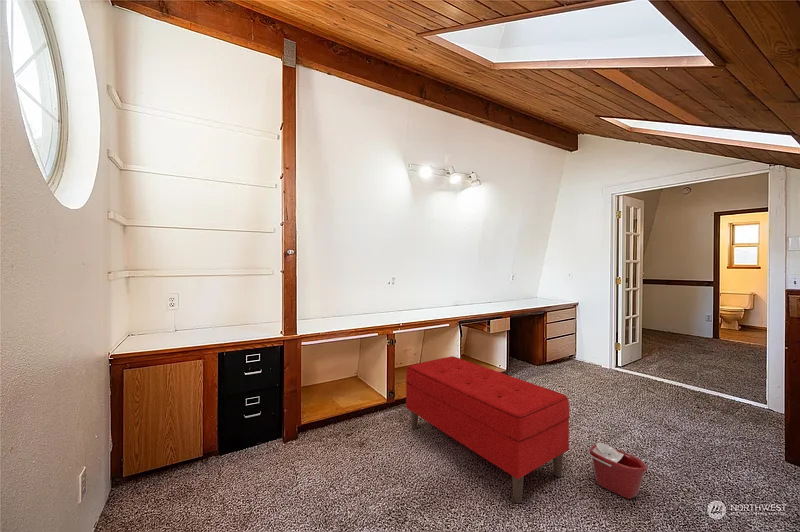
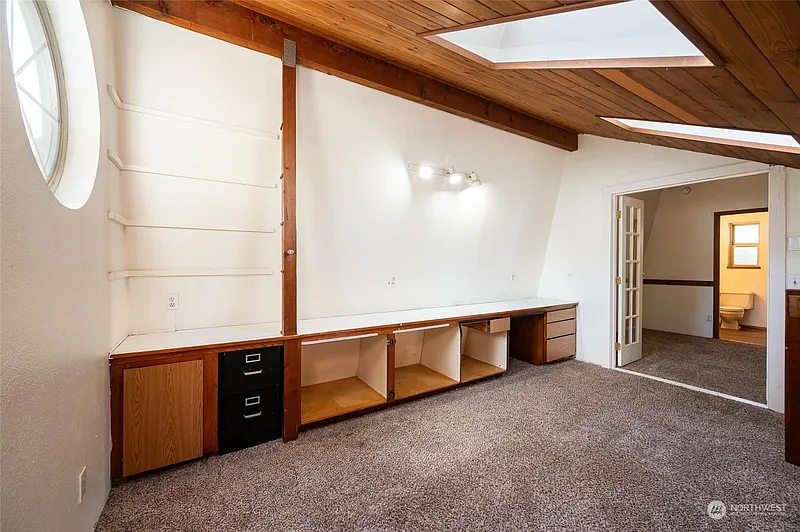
- bench [405,355,571,504]
- bucket [587,442,648,500]
